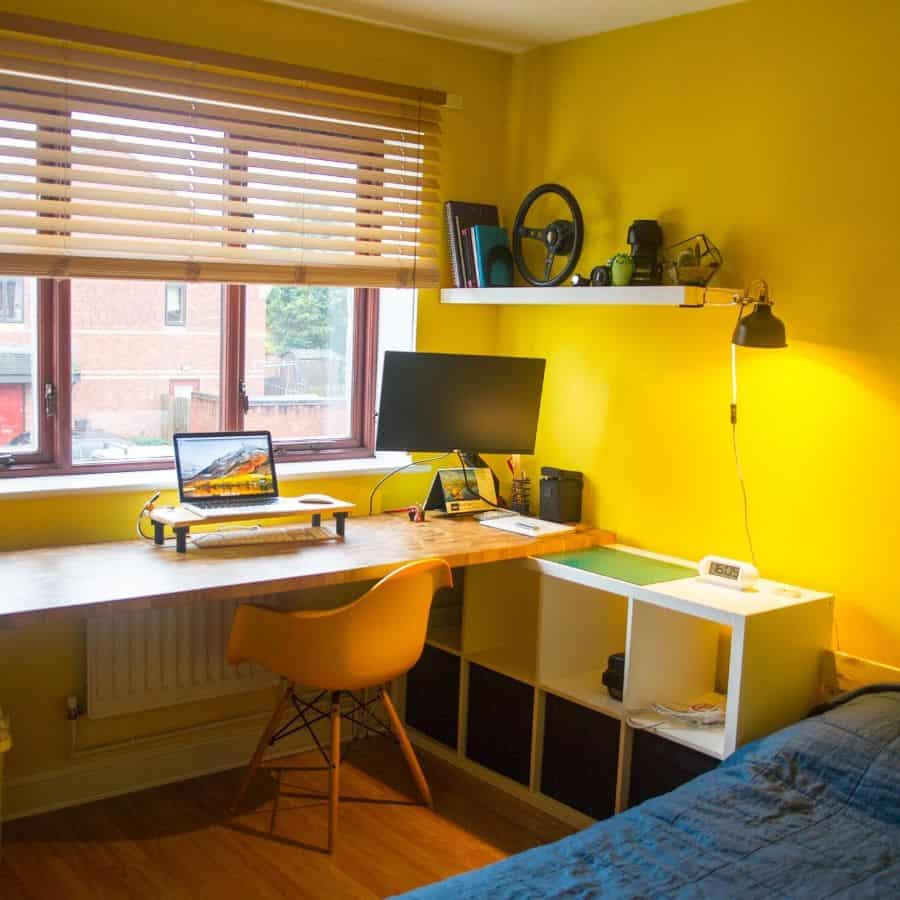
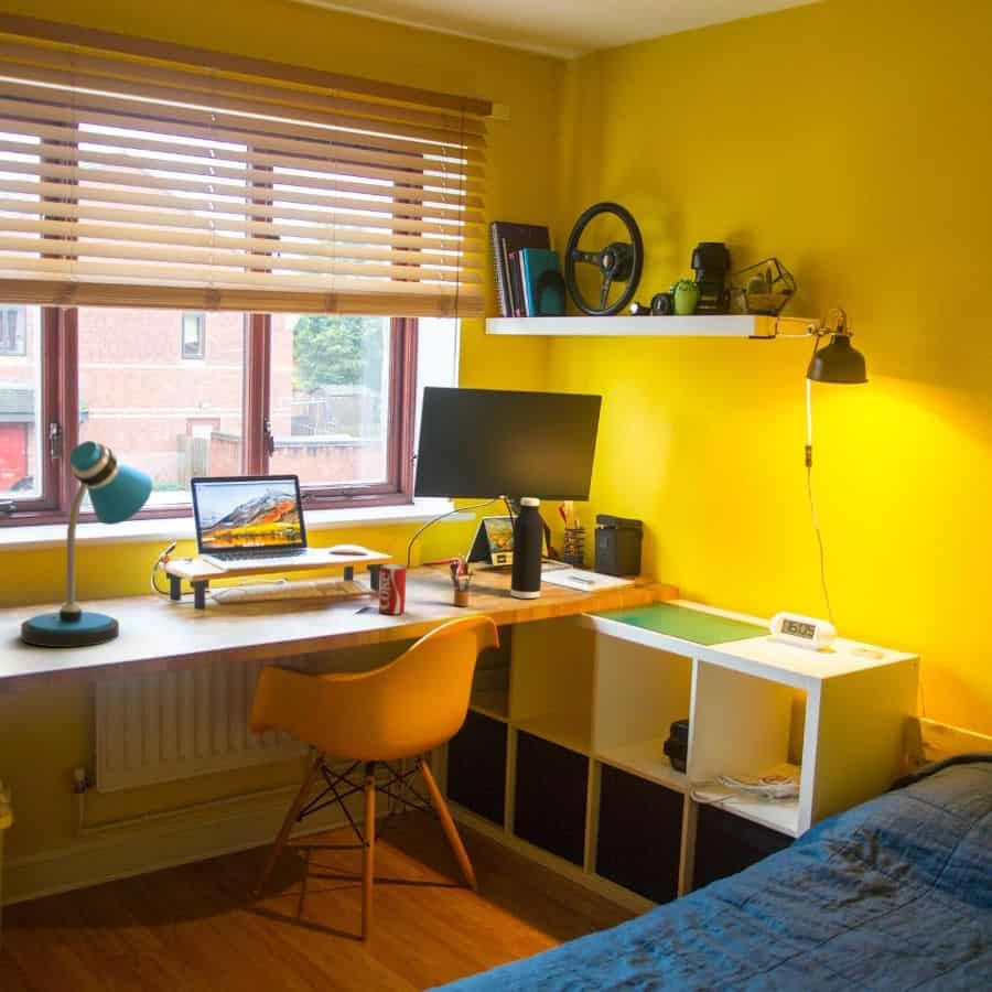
+ beverage can [378,563,408,615]
+ pencil box [449,567,474,607]
+ desk lamp [20,440,153,648]
+ water bottle [509,497,546,600]
